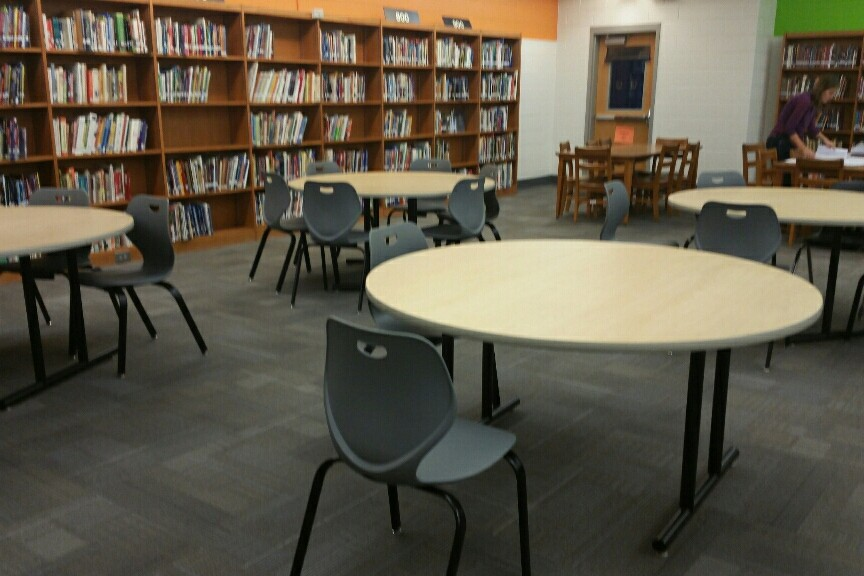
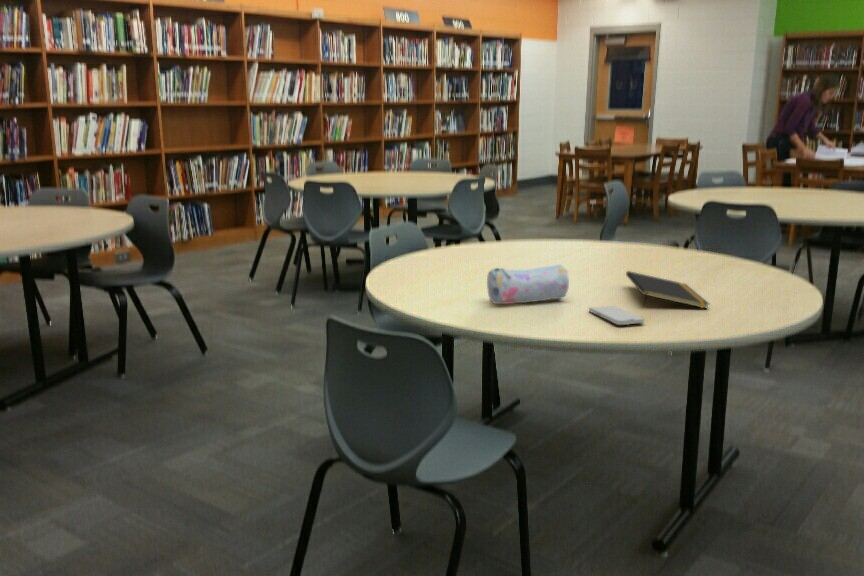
+ notepad [625,270,710,310]
+ pencil case [486,264,570,305]
+ smartphone [588,305,645,326]
